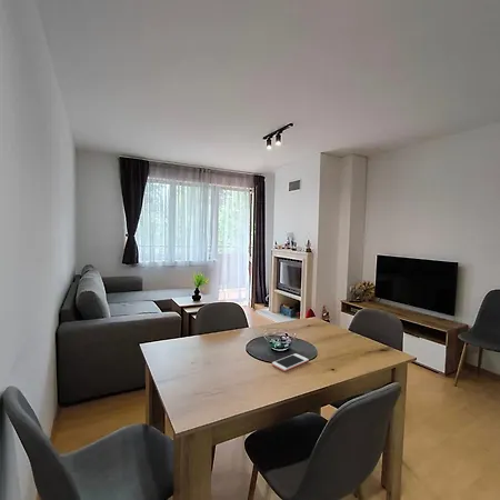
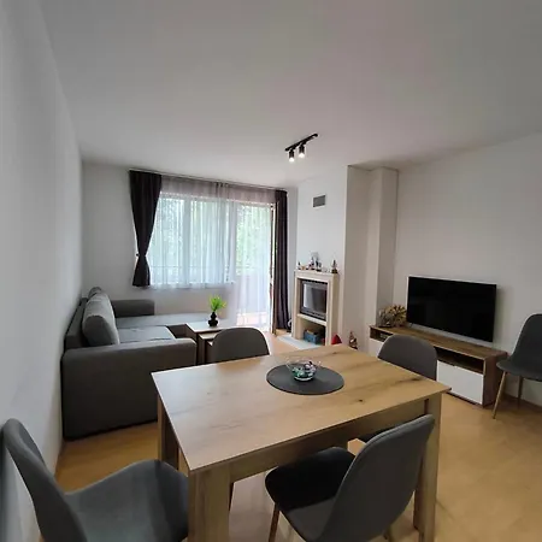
- cell phone [271,352,310,372]
